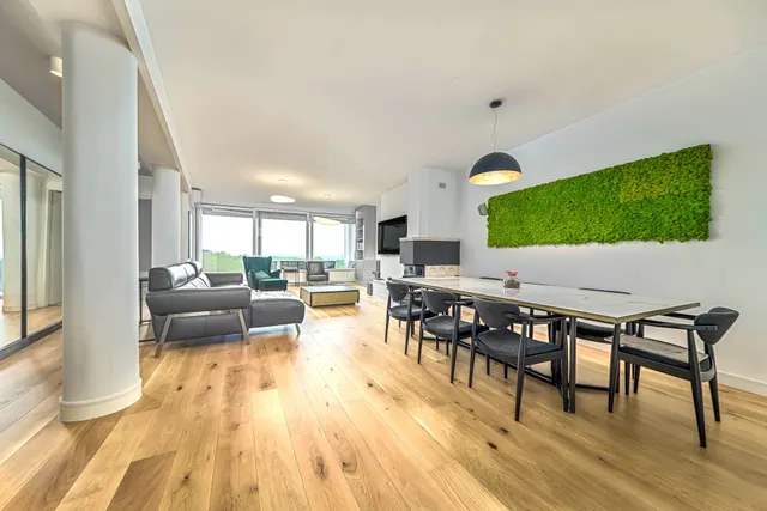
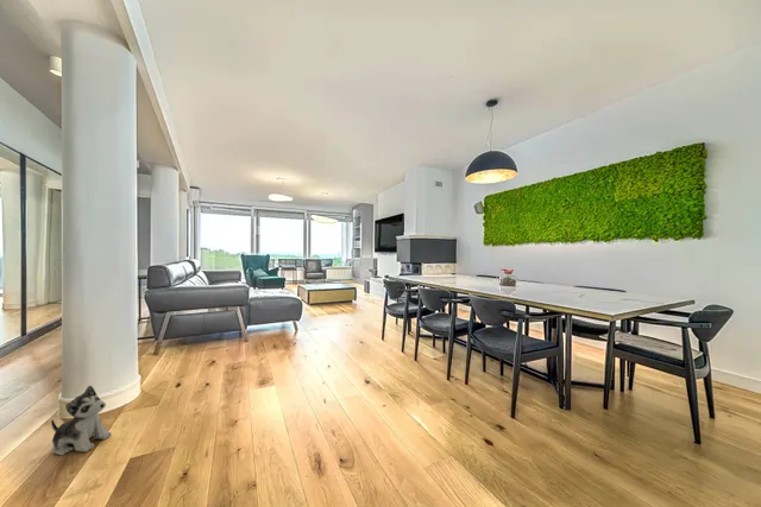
+ plush toy [50,385,113,456]
